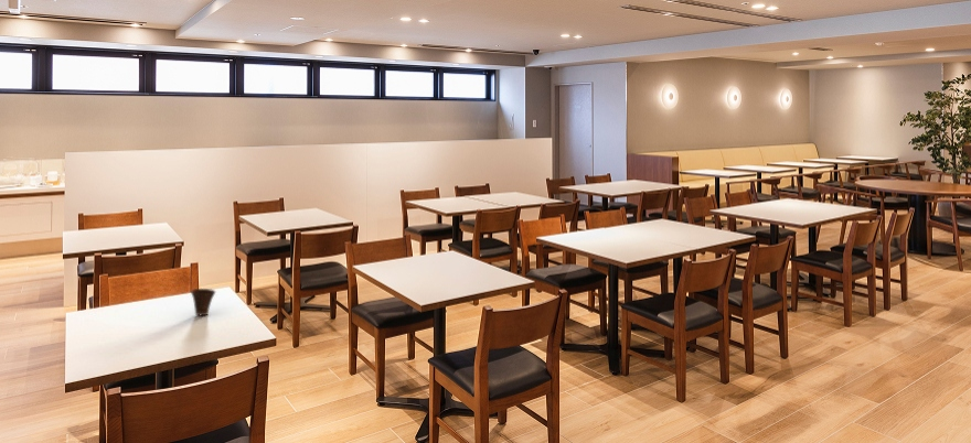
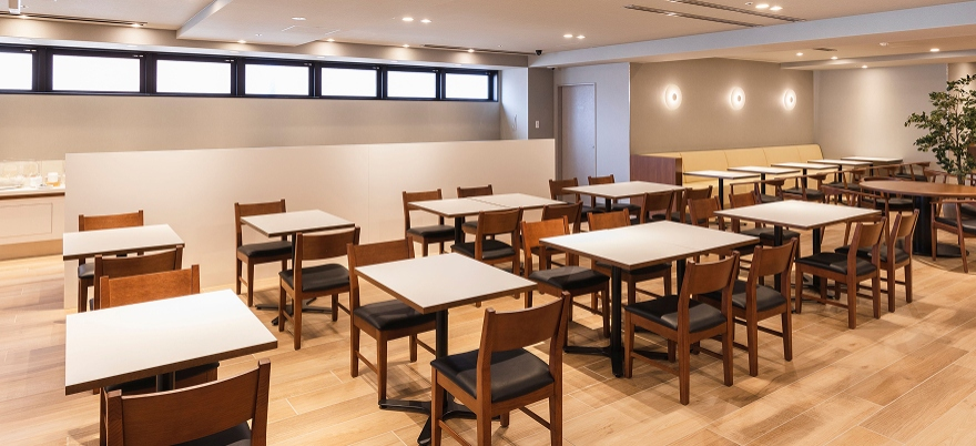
- cup [190,288,216,316]
